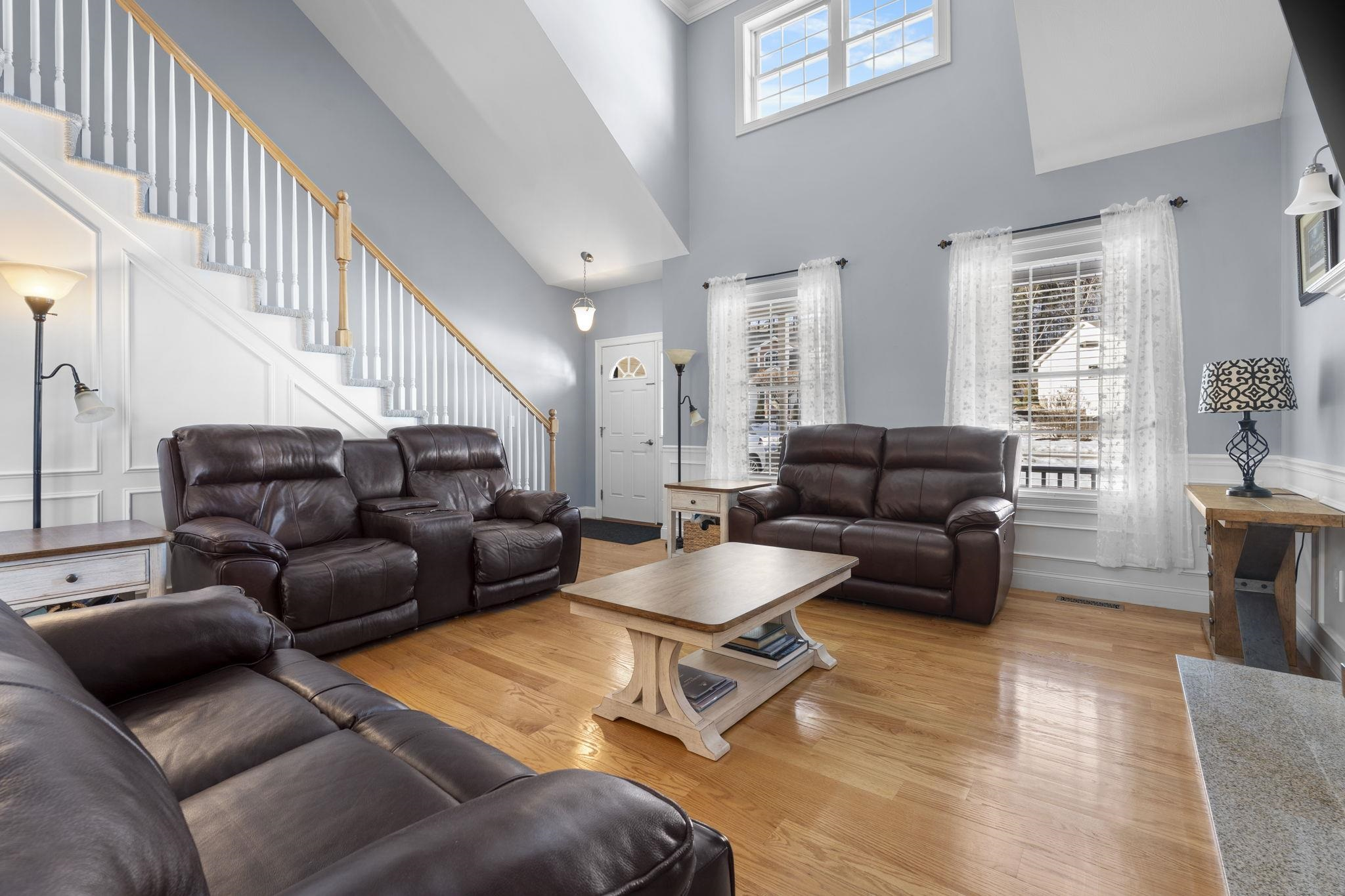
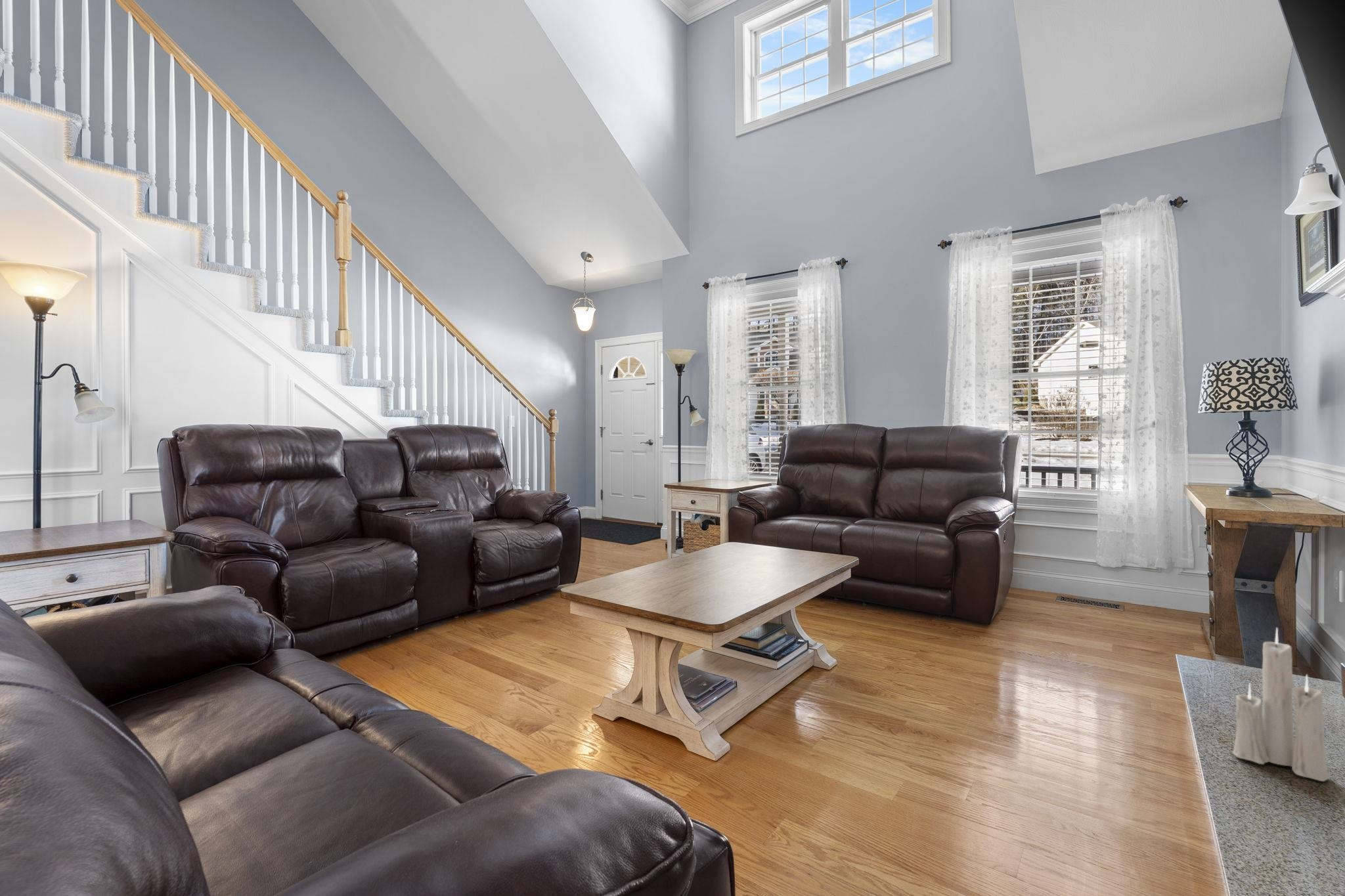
+ candle [1232,627,1329,782]
